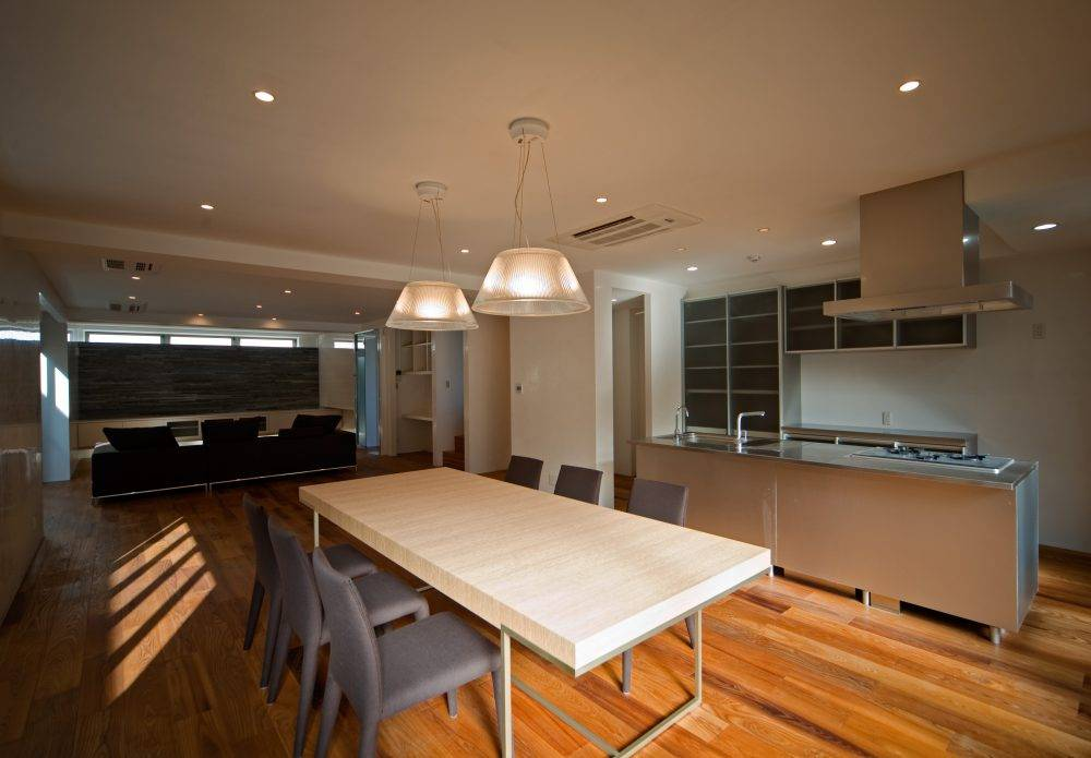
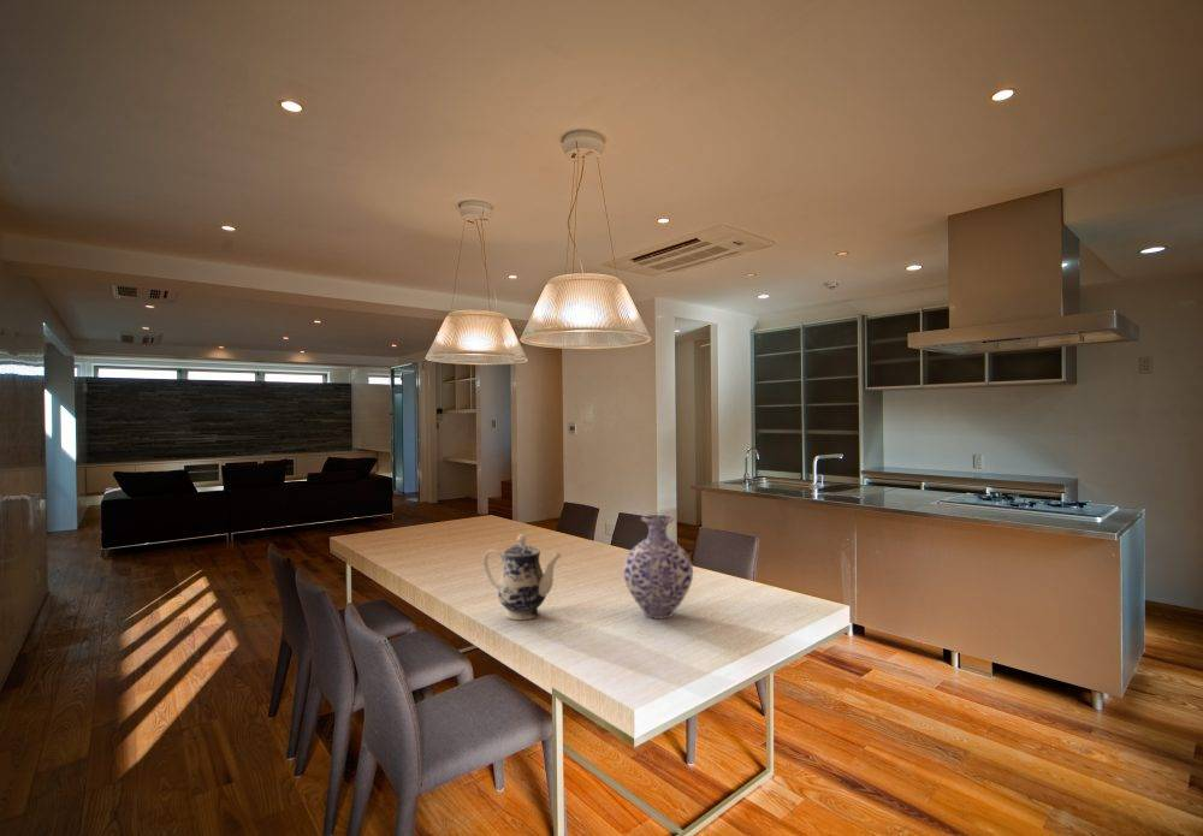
+ vase [622,514,694,619]
+ teapot [482,533,563,621]
